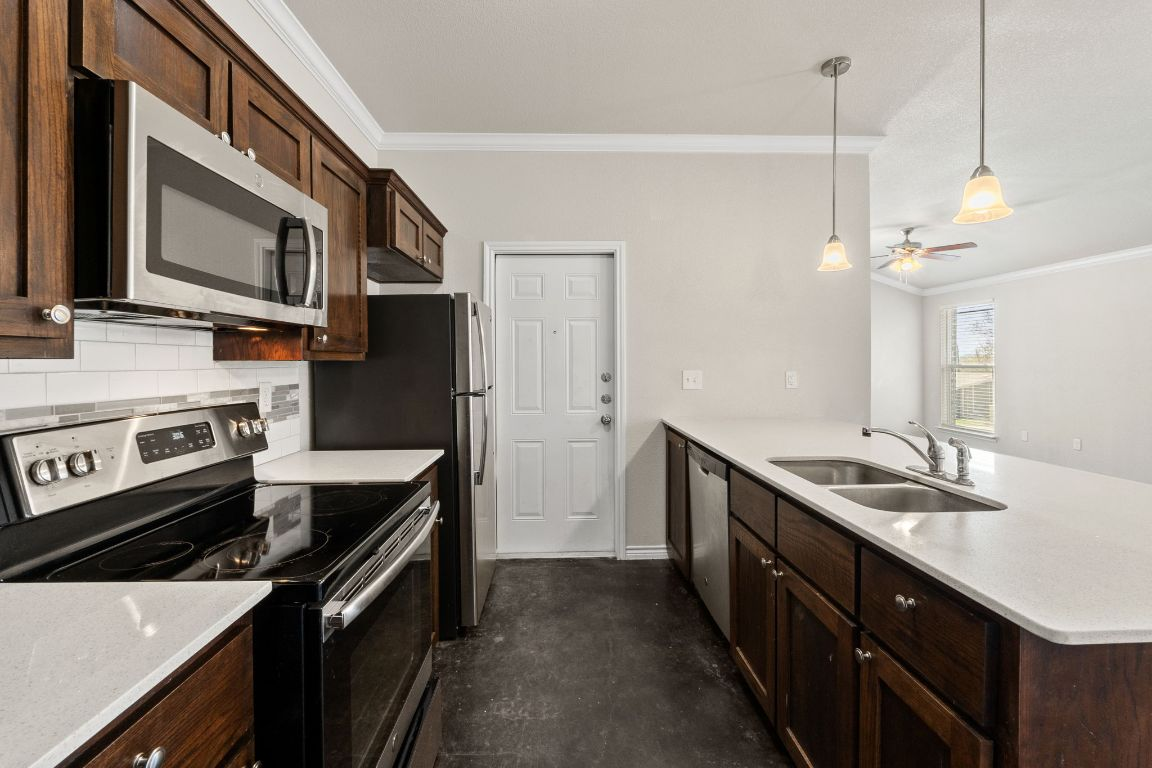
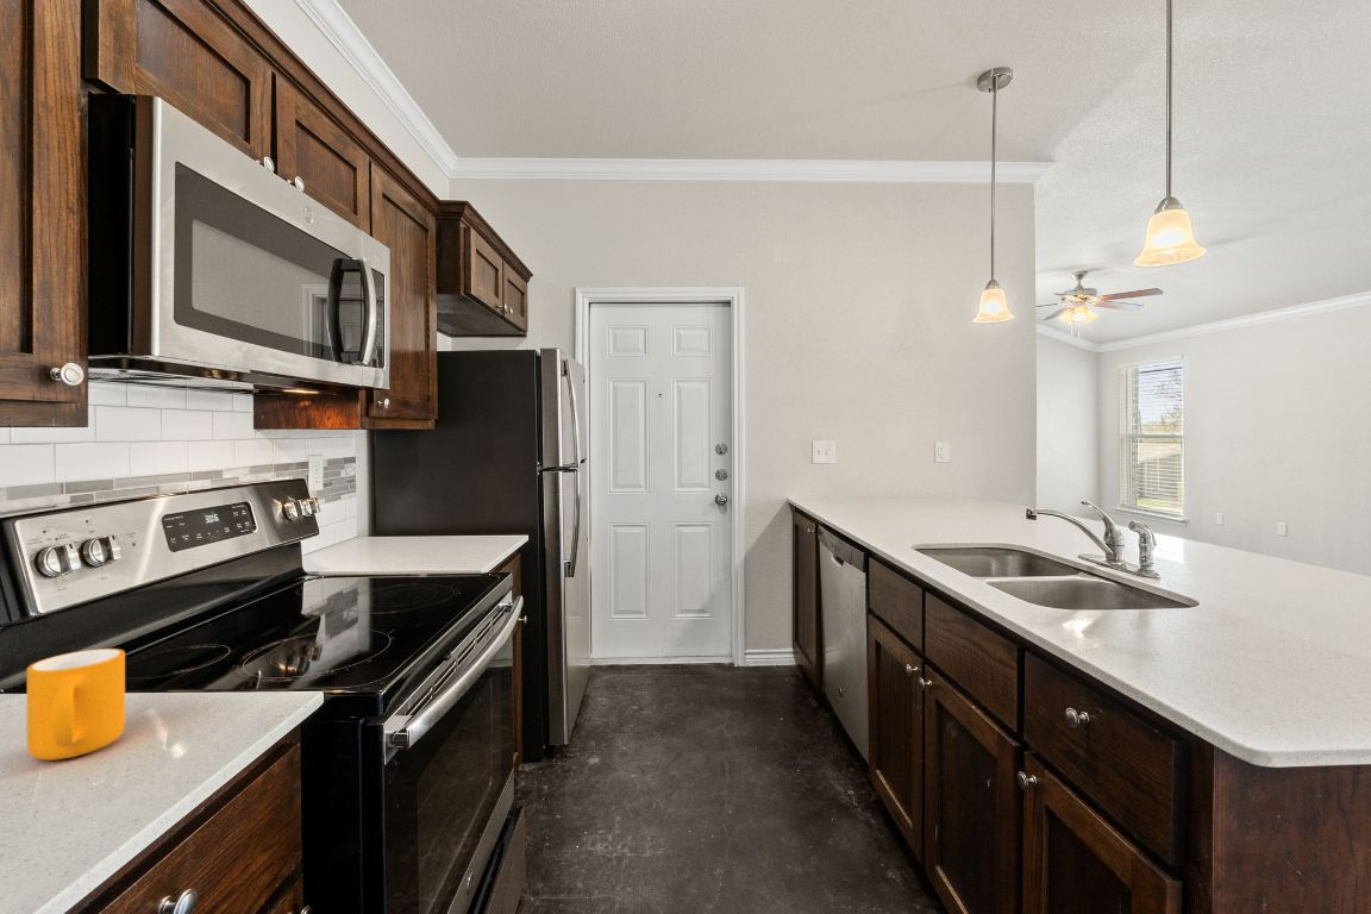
+ mug [26,647,126,762]
